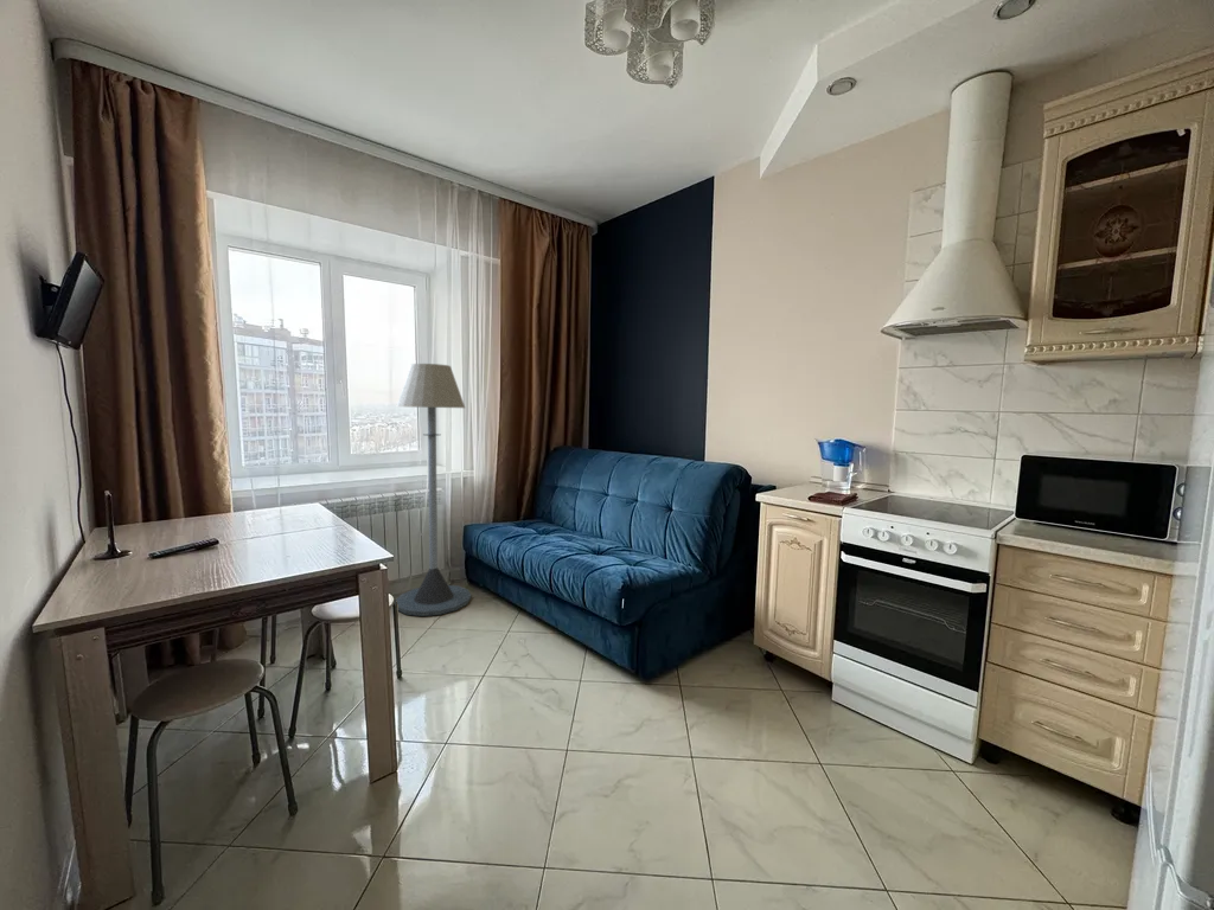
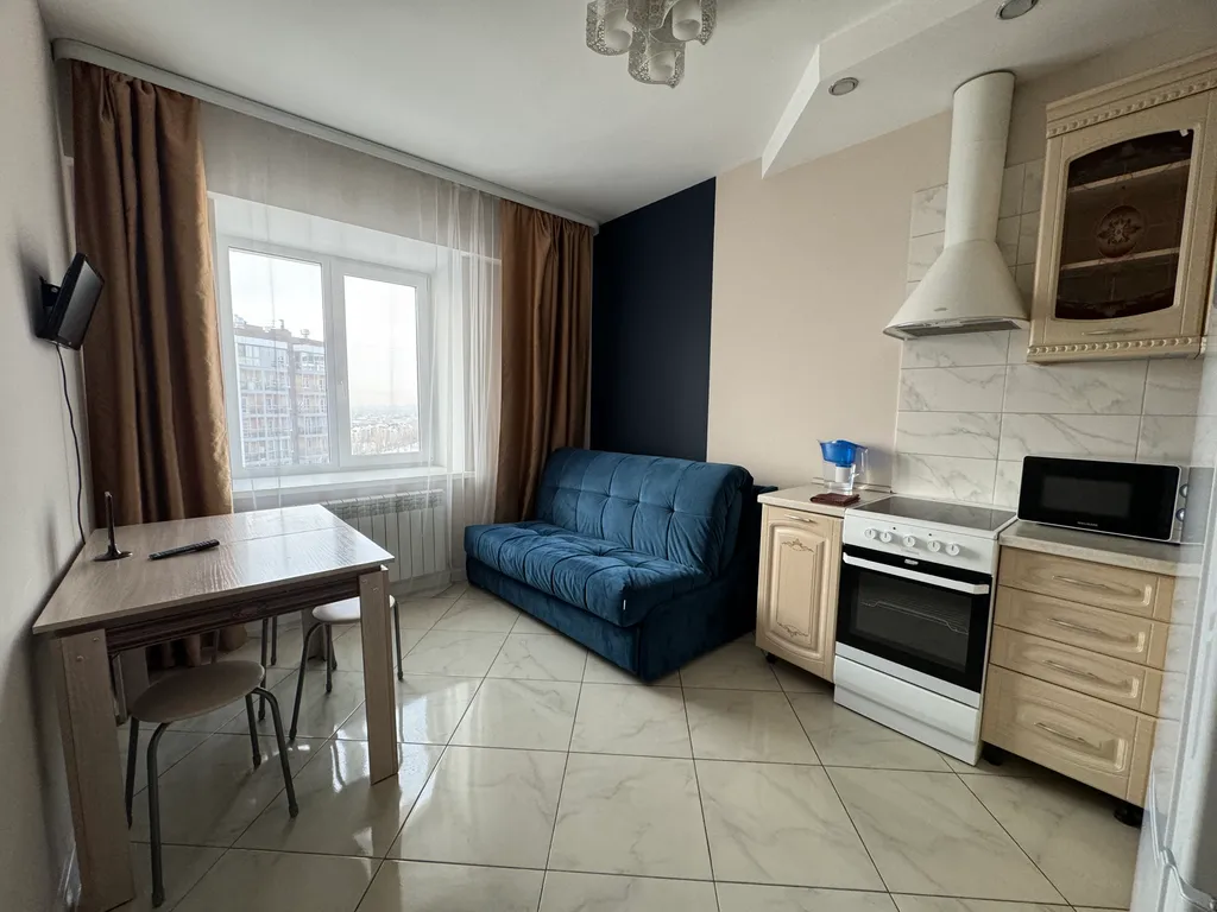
- floor lamp [395,363,472,617]
